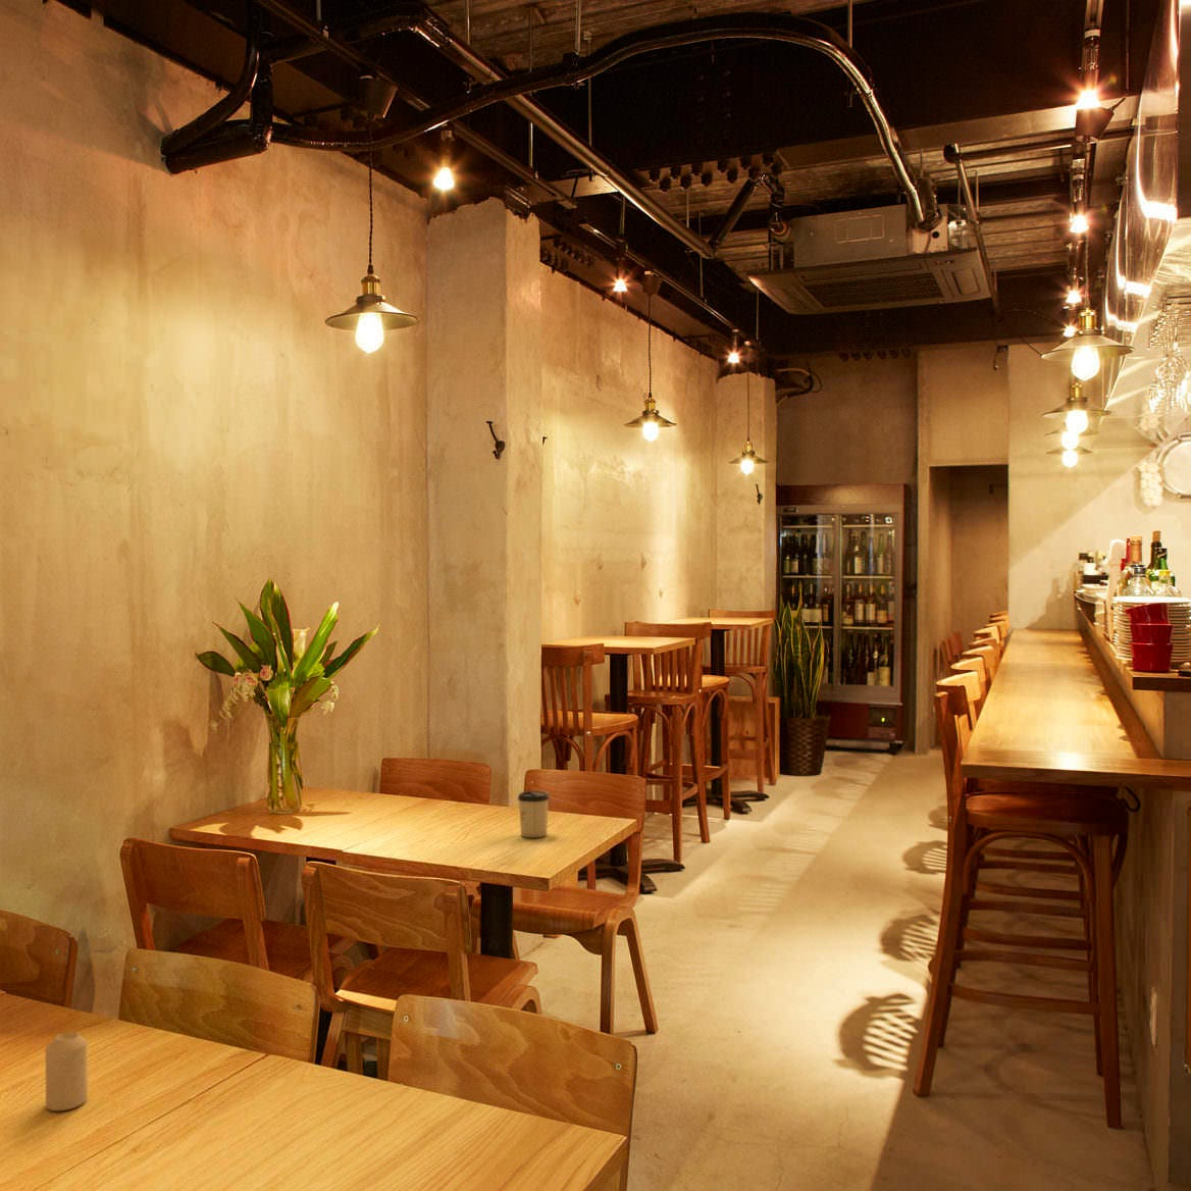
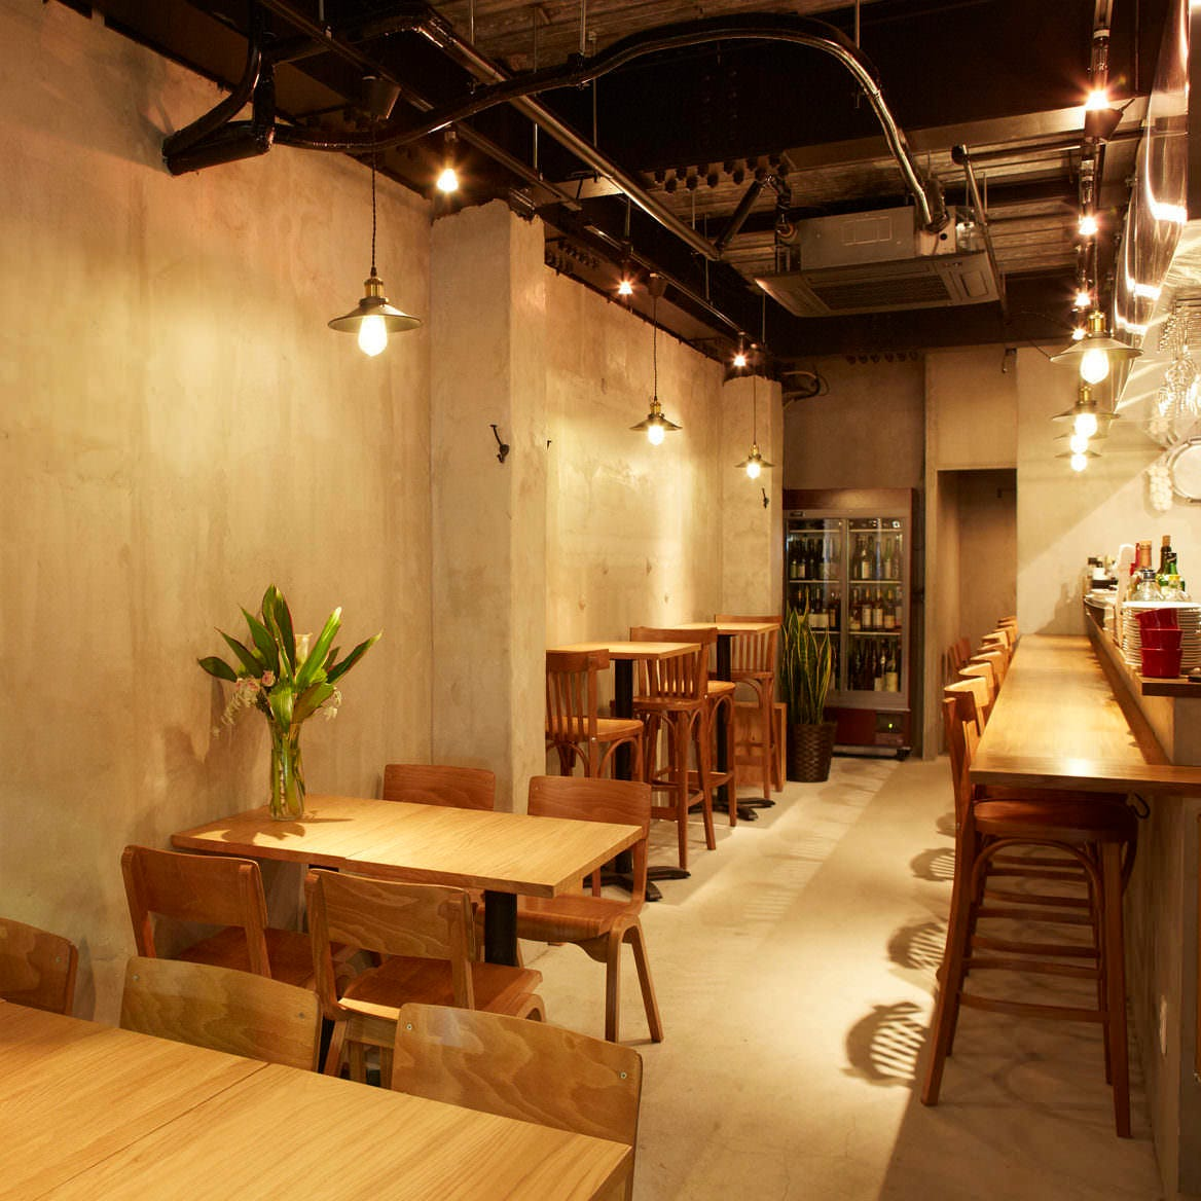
- cup [517,791,550,839]
- candle [44,1031,88,1111]
